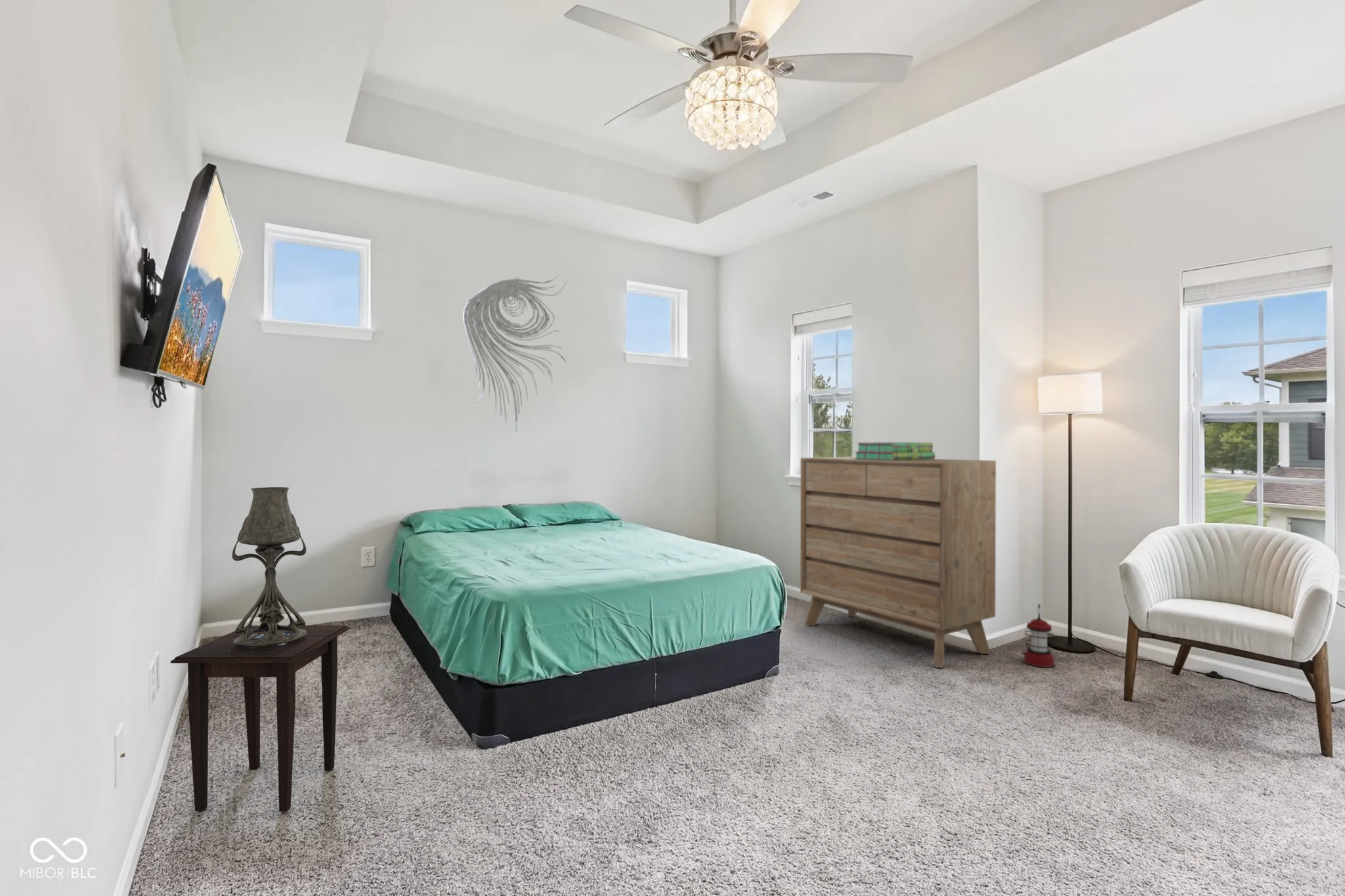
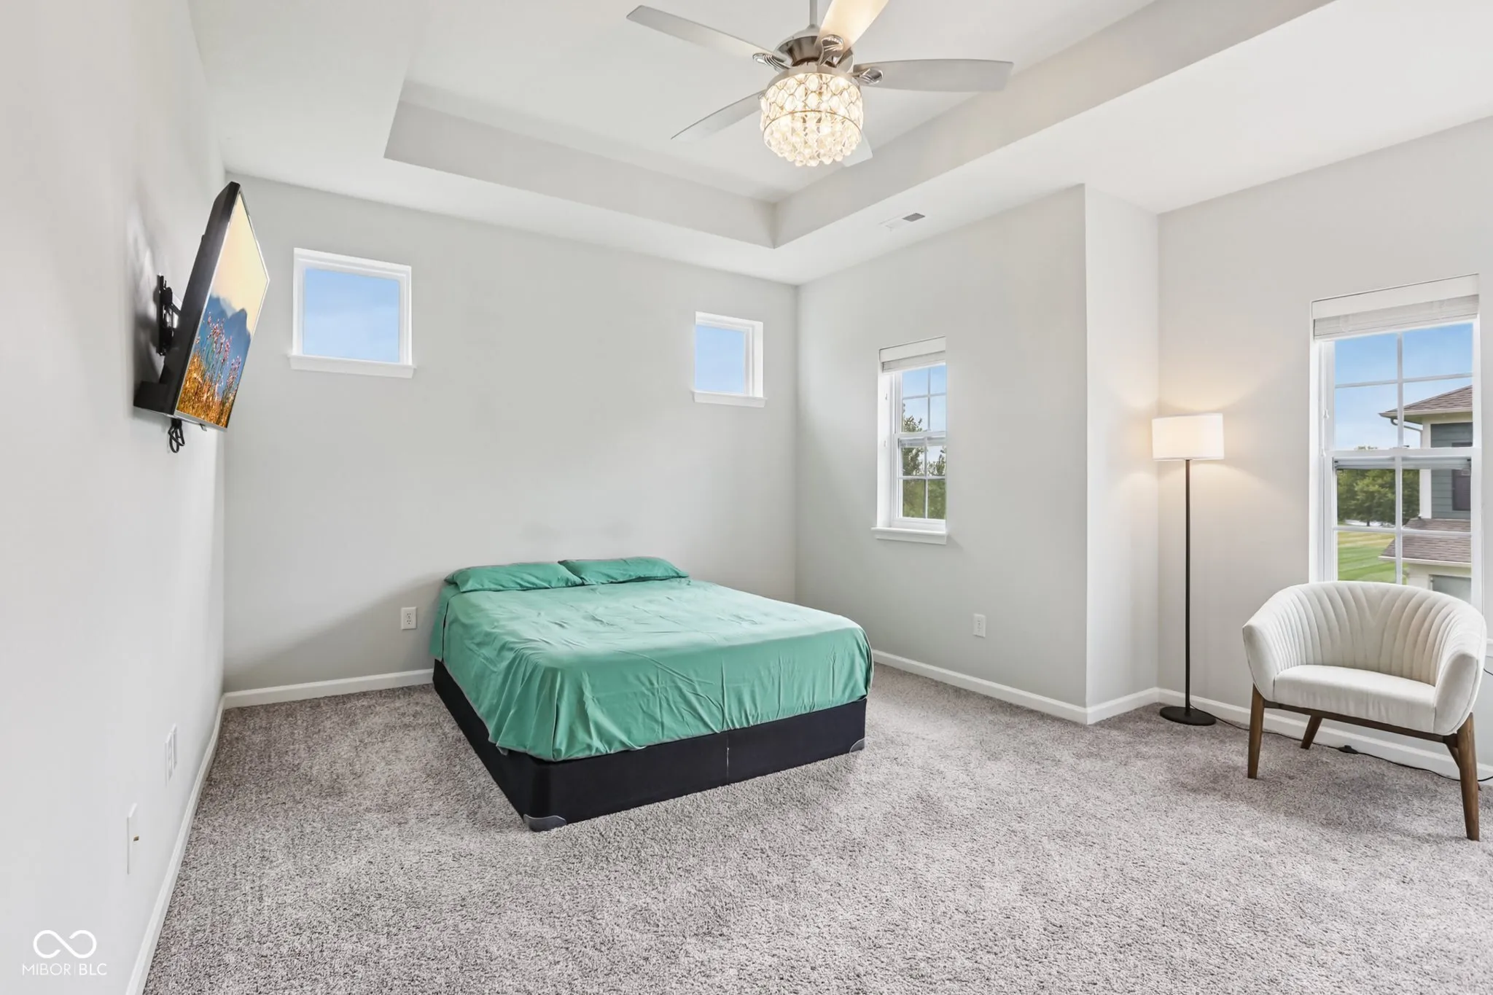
- wall sculpture [462,276,567,433]
- side table [170,625,351,813]
- lantern [1022,603,1056,668]
- dresser [800,456,997,669]
- stack of books [854,442,937,460]
- table lamp [231,486,307,647]
